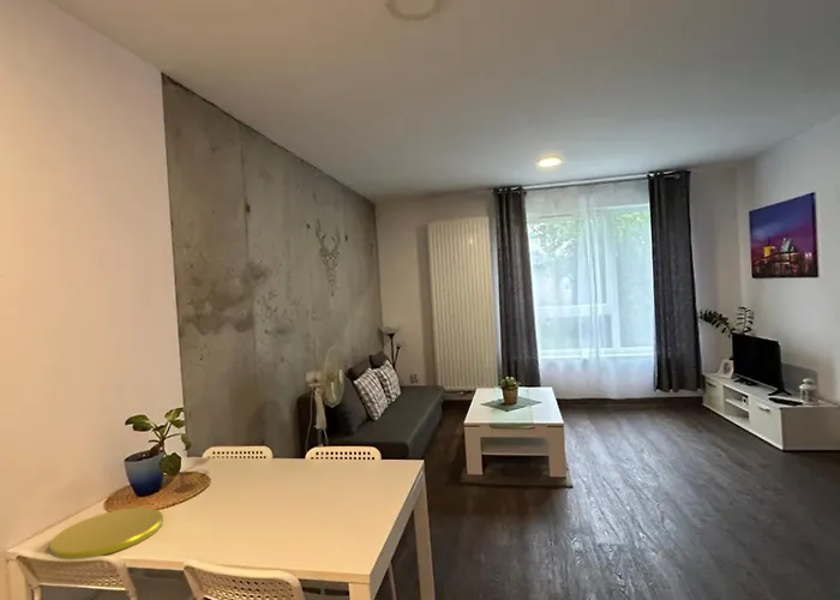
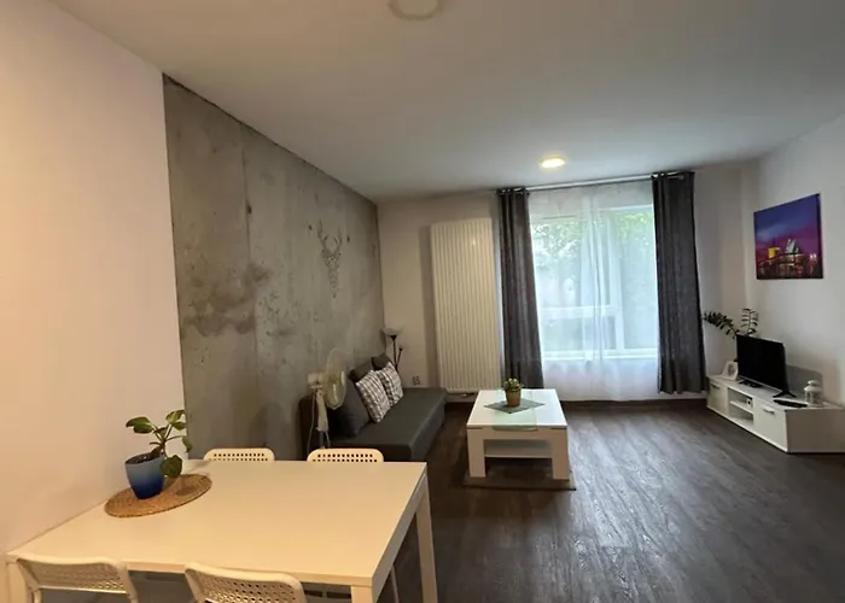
- plate [49,506,164,560]
